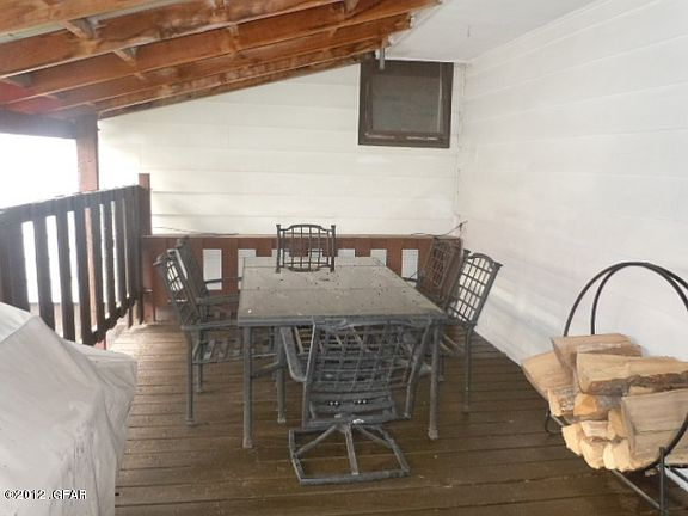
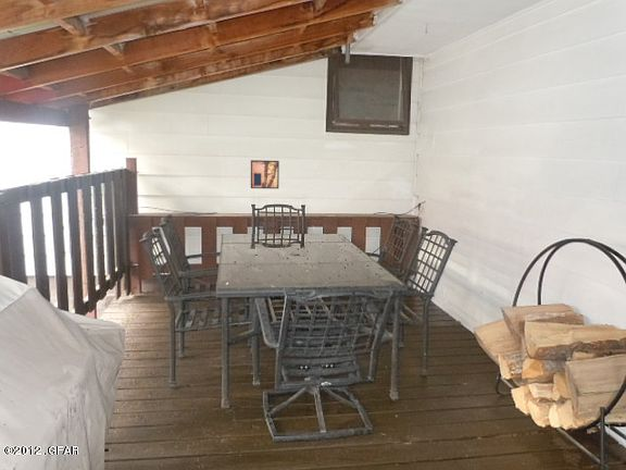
+ wall art [250,159,280,189]
